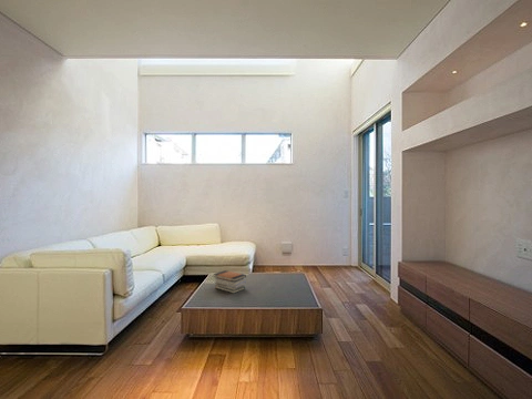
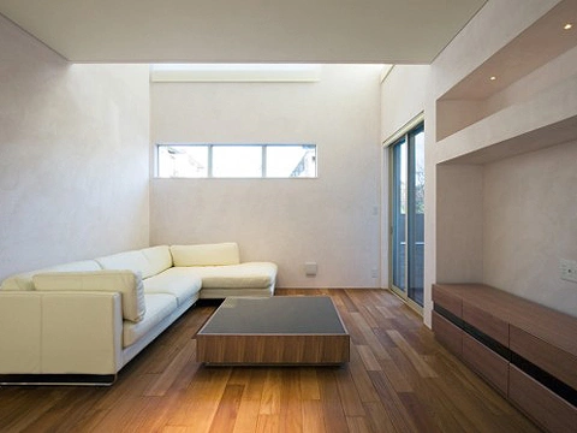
- book stack [212,269,247,295]
